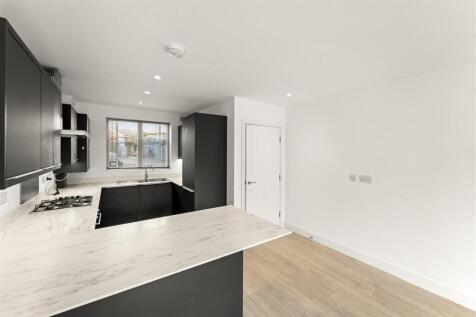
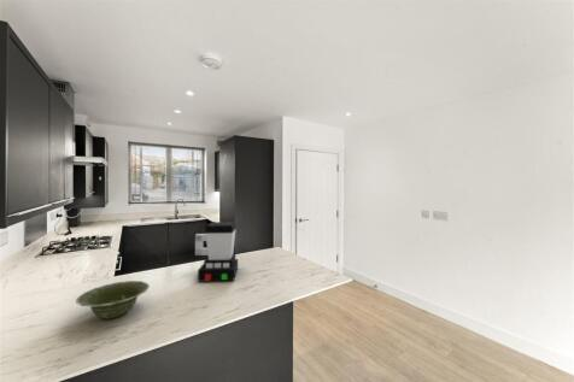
+ coffee maker [194,221,239,283]
+ dish [75,280,151,319]
